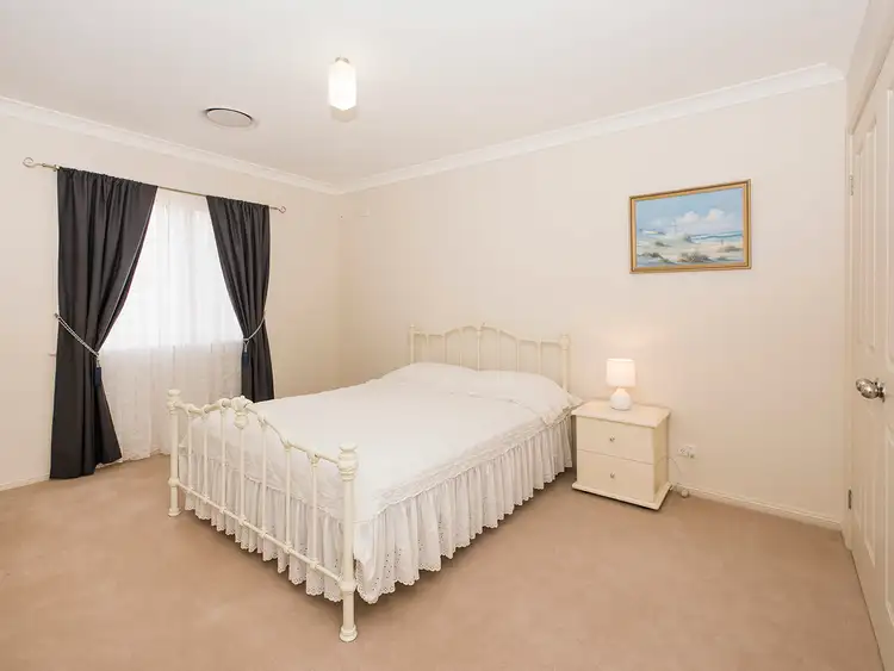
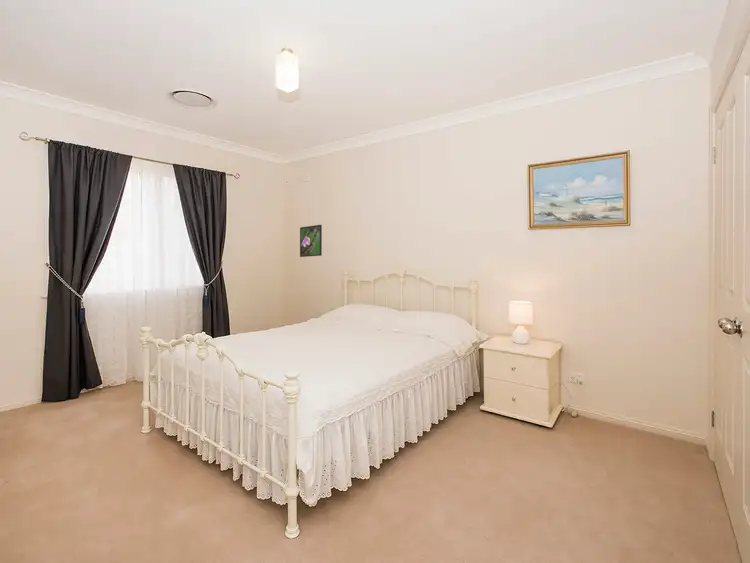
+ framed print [299,224,323,258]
